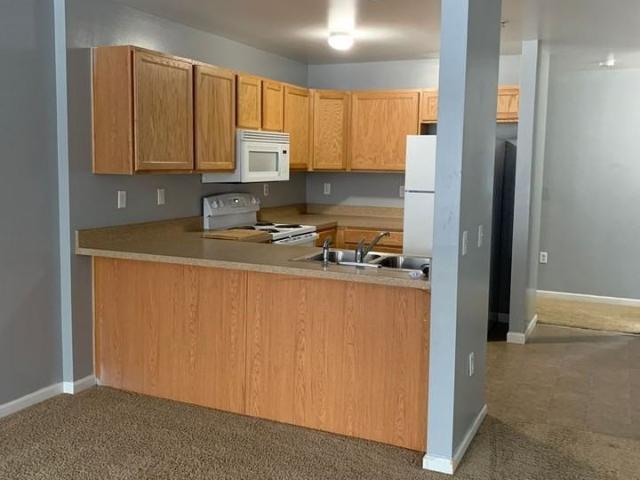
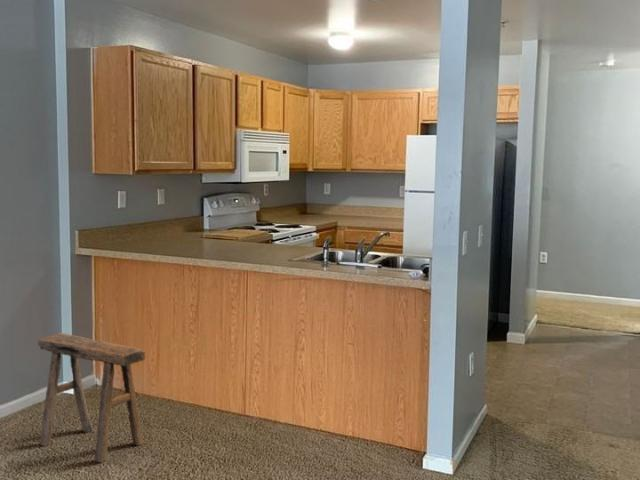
+ stool [37,332,147,463]
